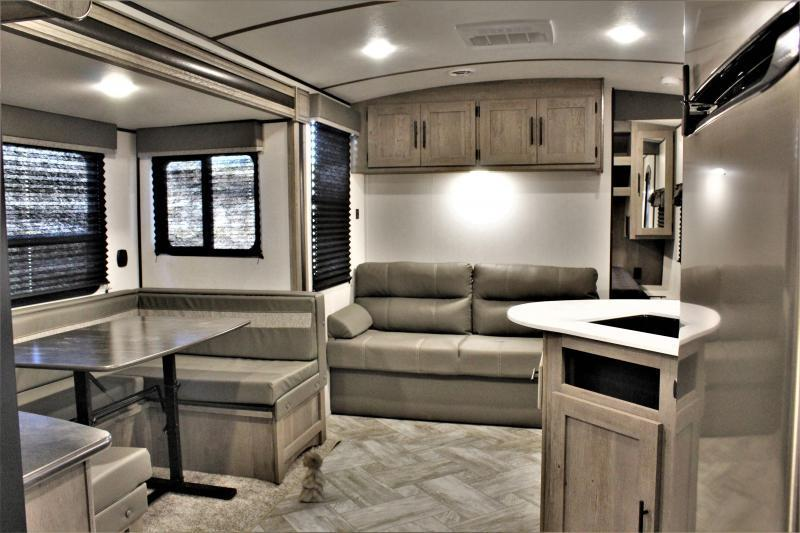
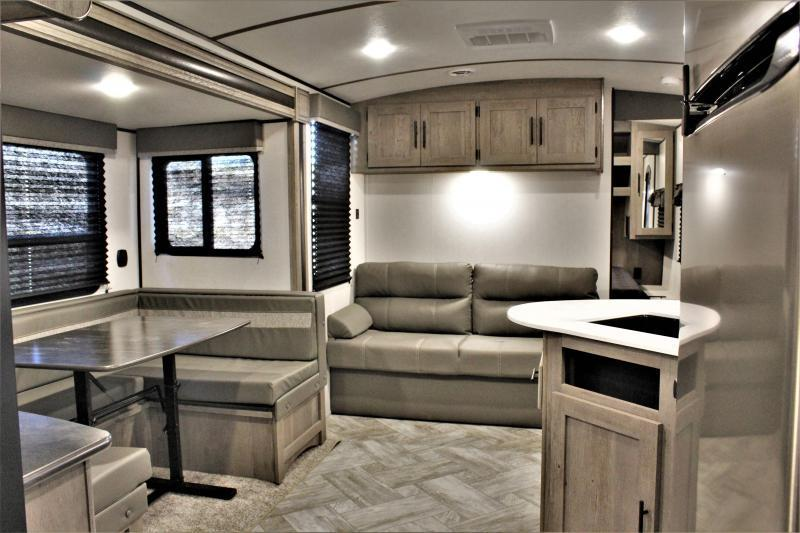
- plush toy [298,446,327,503]
